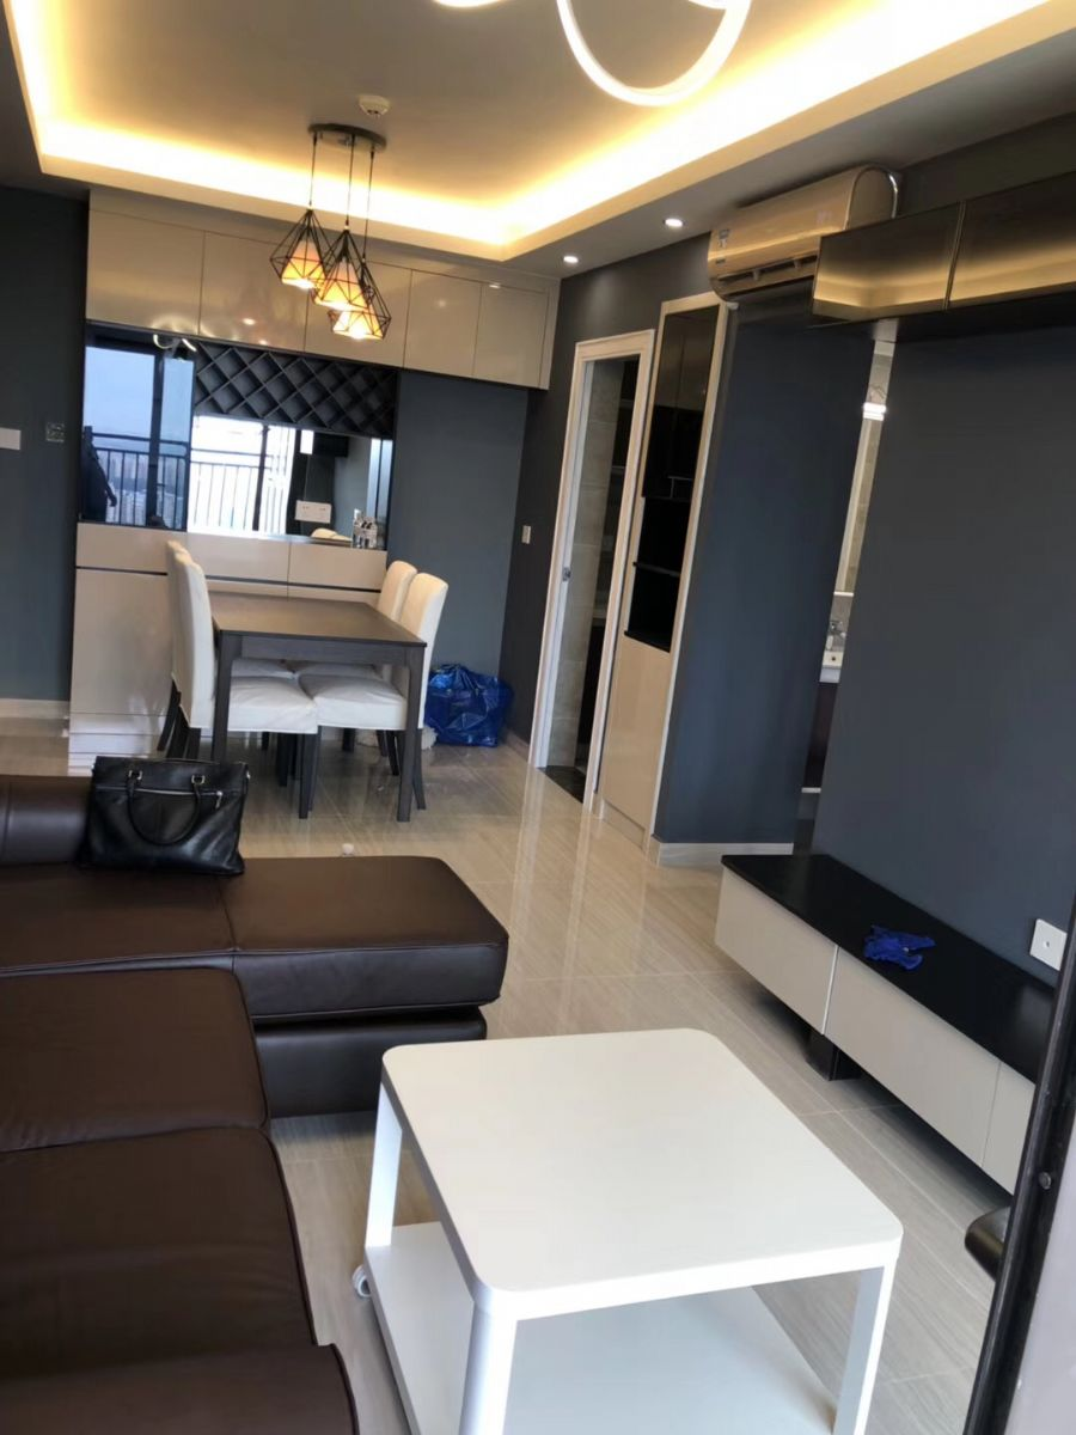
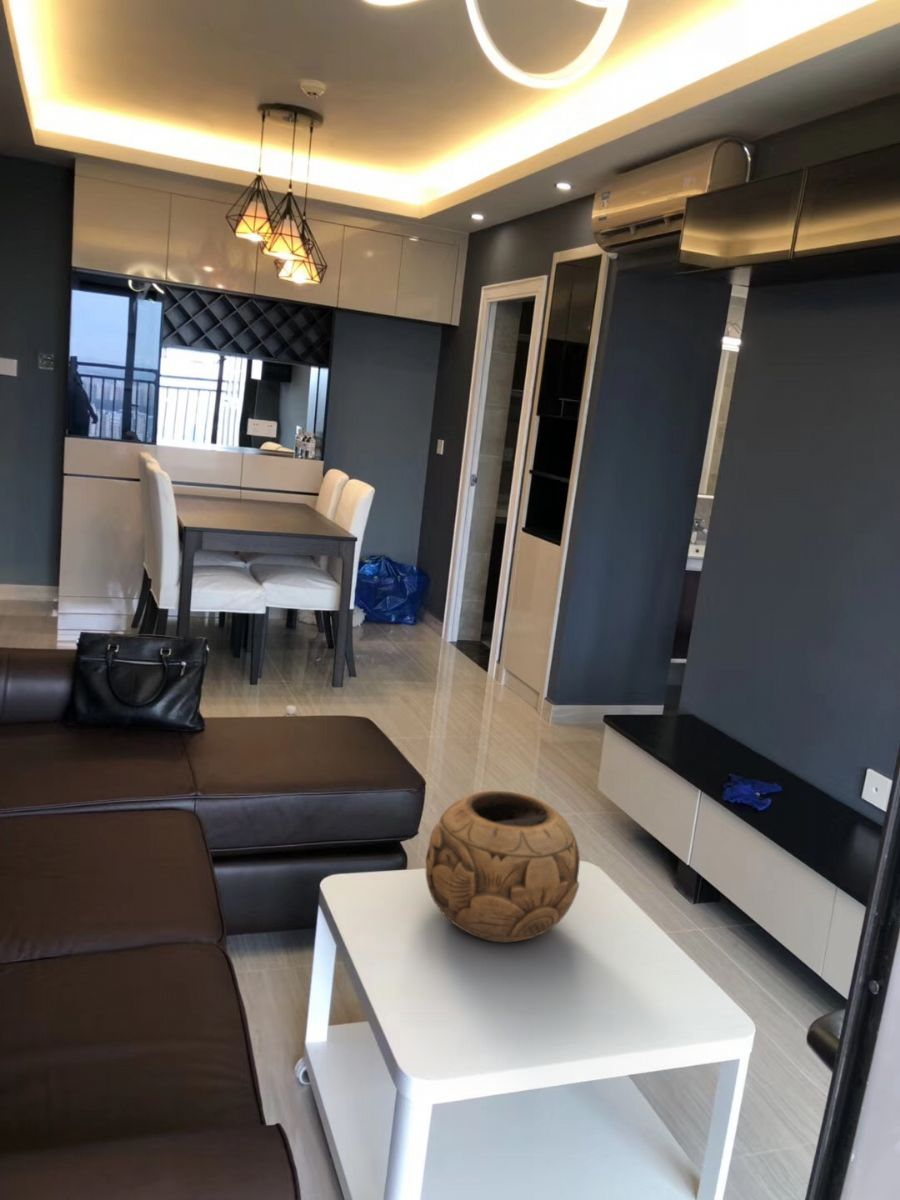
+ decorative bowl [425,790,581,944]
